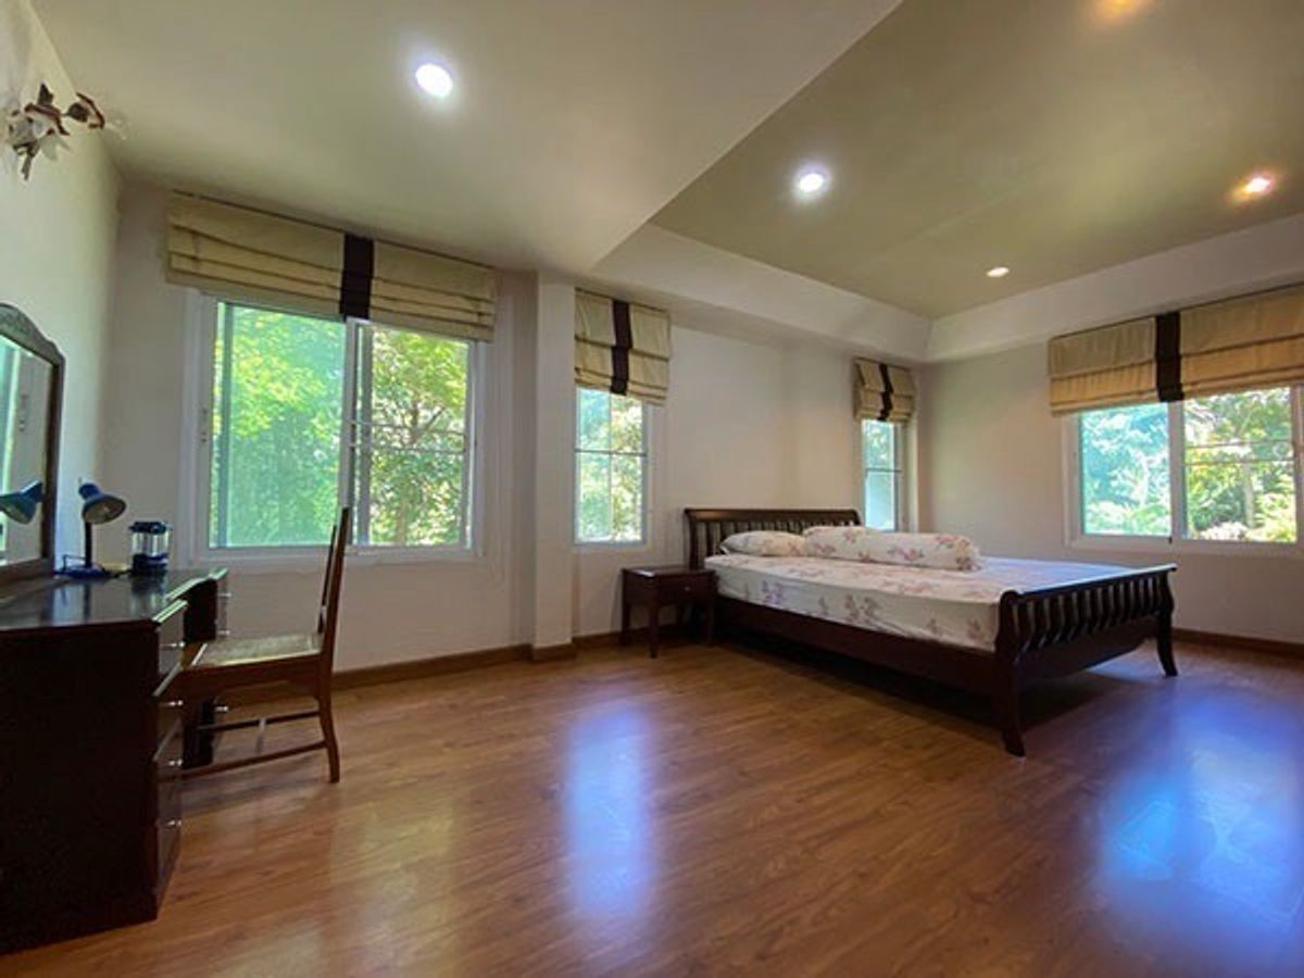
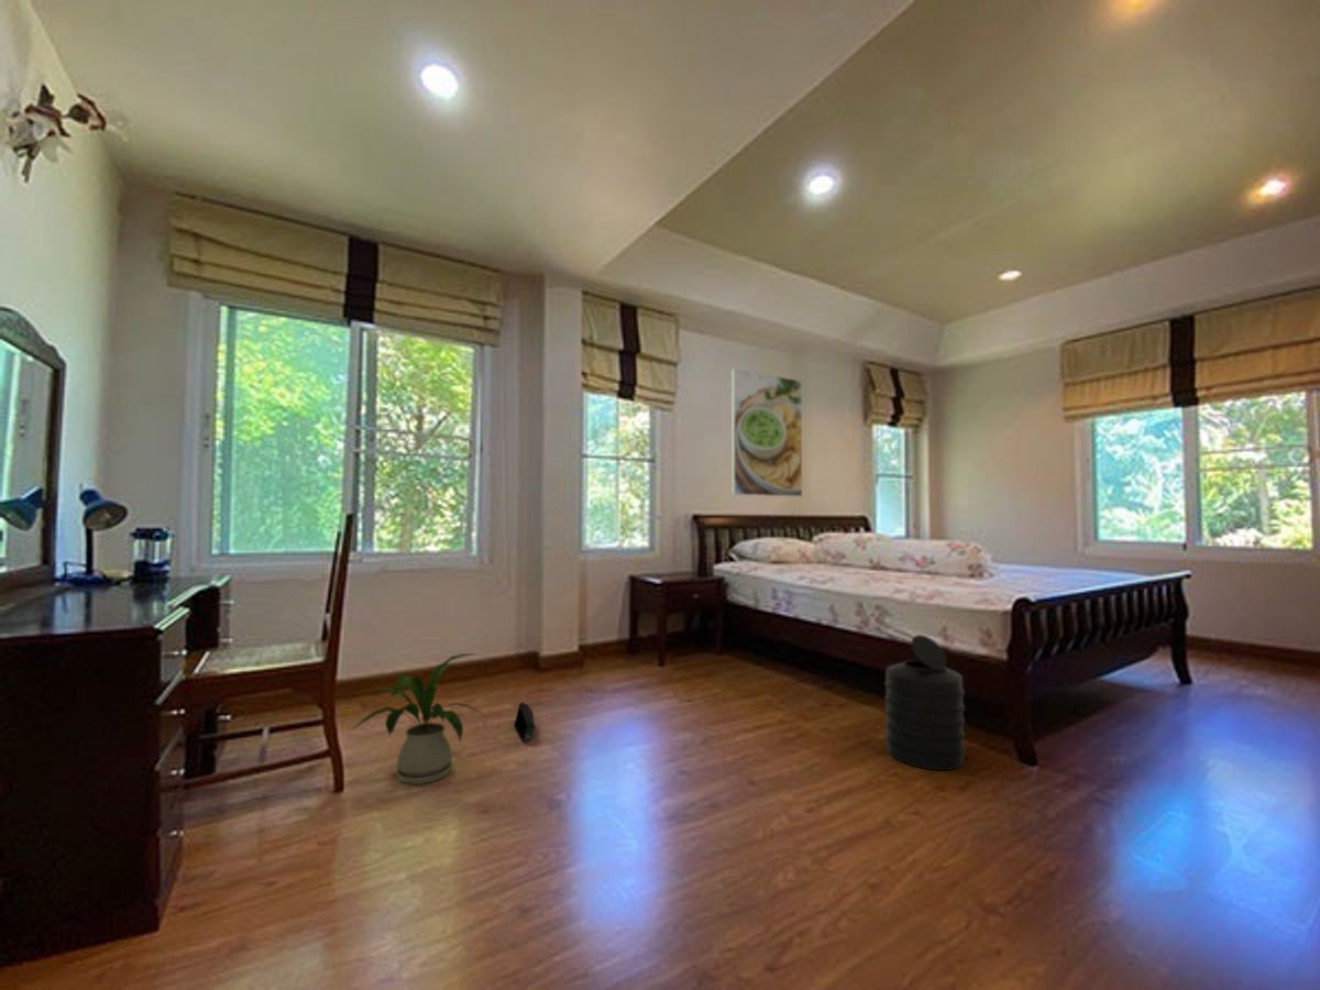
+ gun holster [513,701,536,743]
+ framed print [730,367,803,497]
+ house plant [349,652,487,785]
+ trash can [884,634,966,771]
